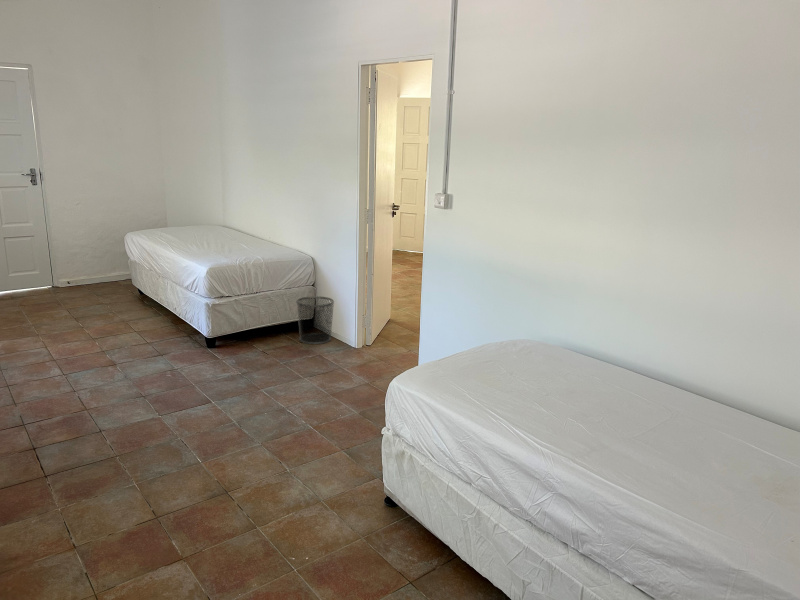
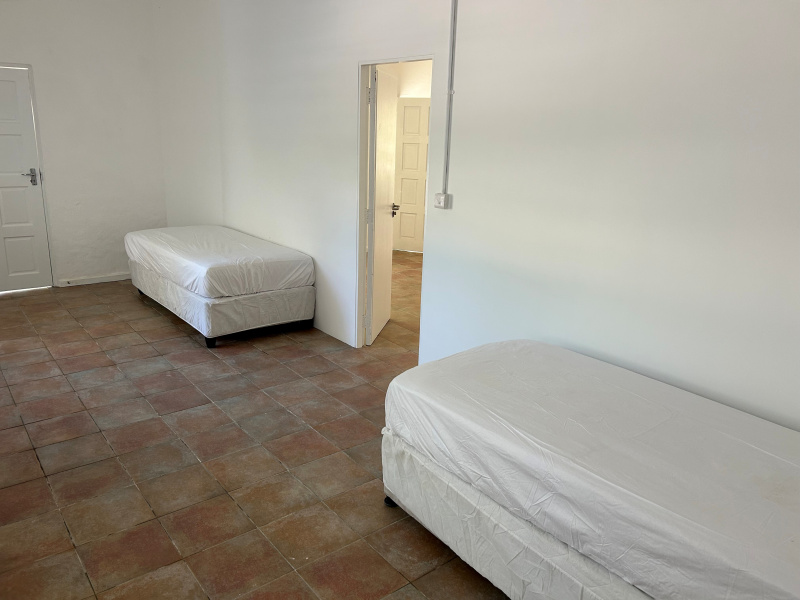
- waste bin [295,295,335,345]
